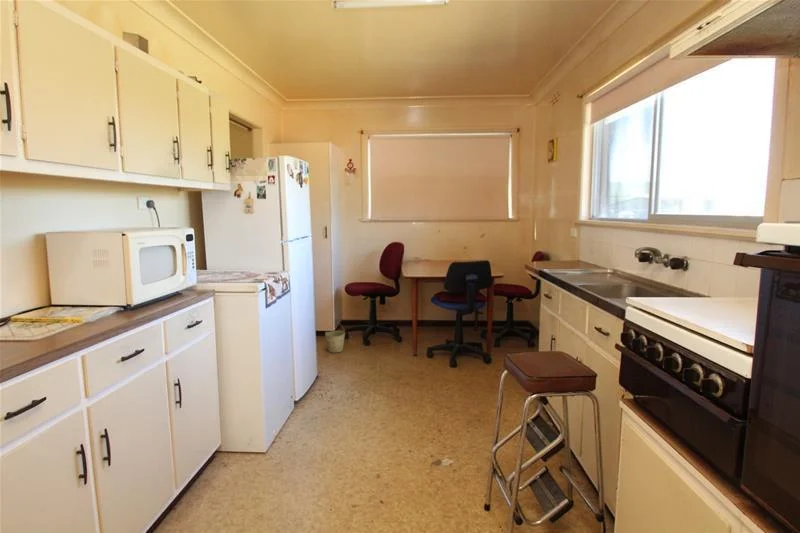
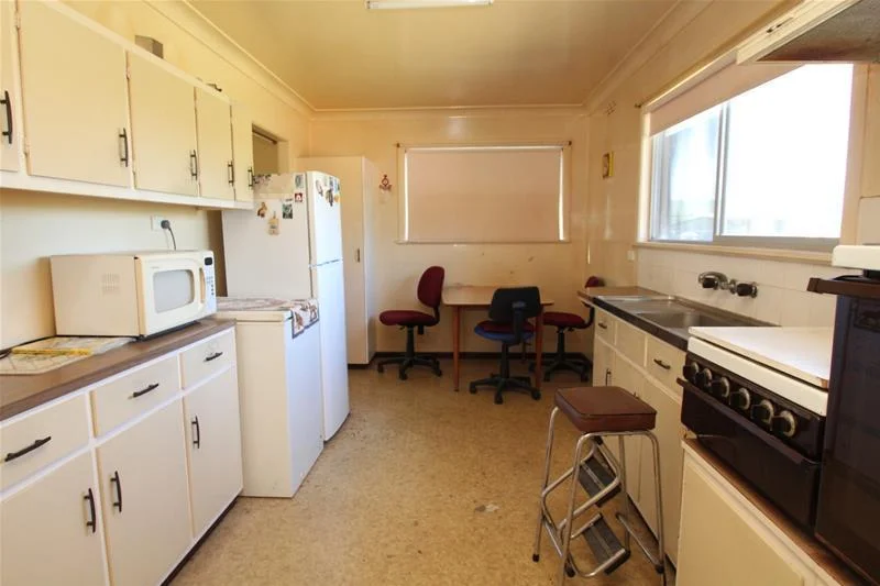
- bucket [324,321,346,353]
